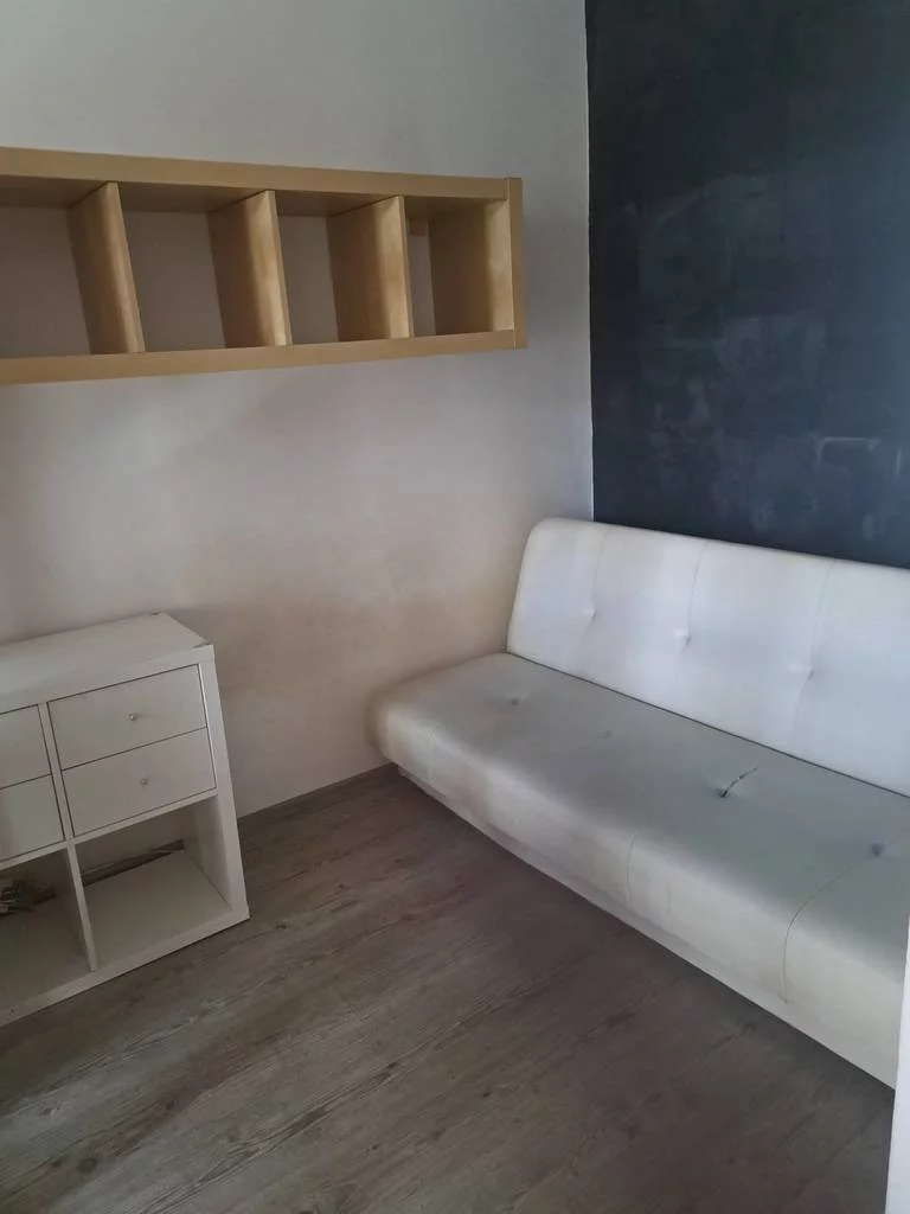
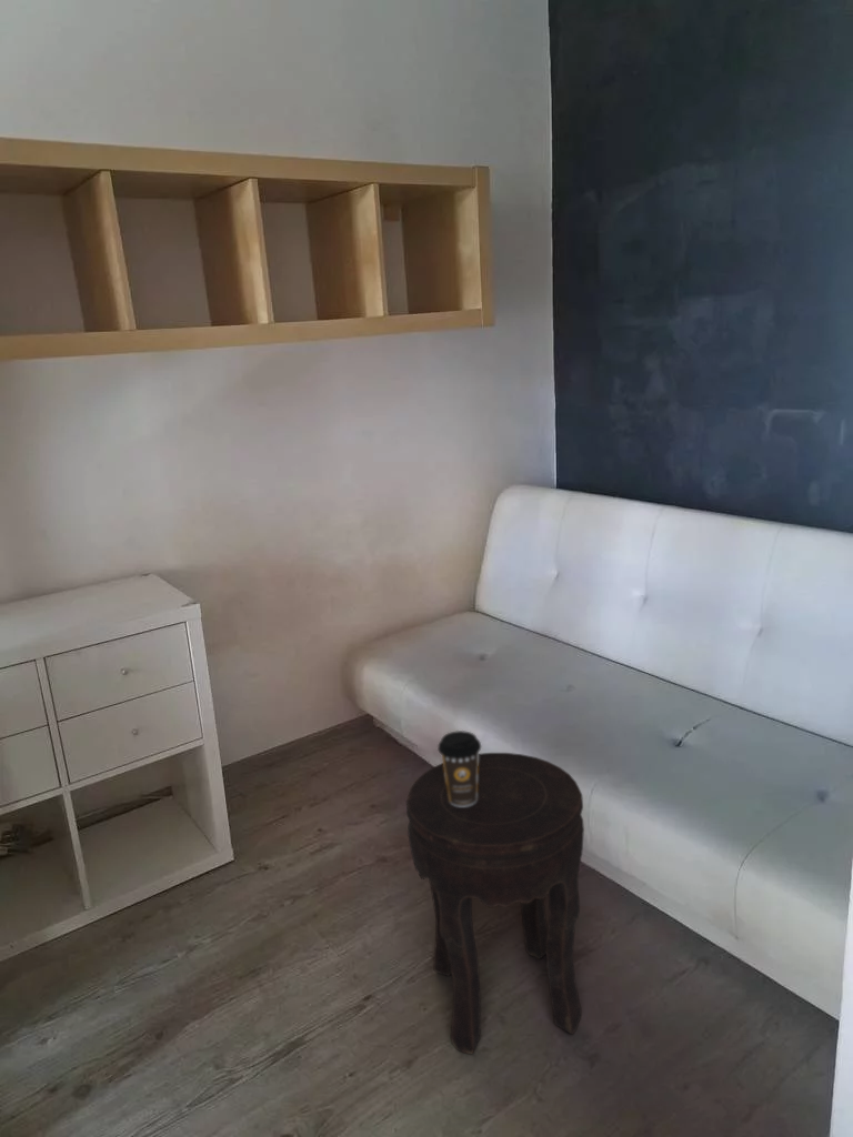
+ coffee cup [436,730,482,806]
+ side table [405,752,585,1055]
